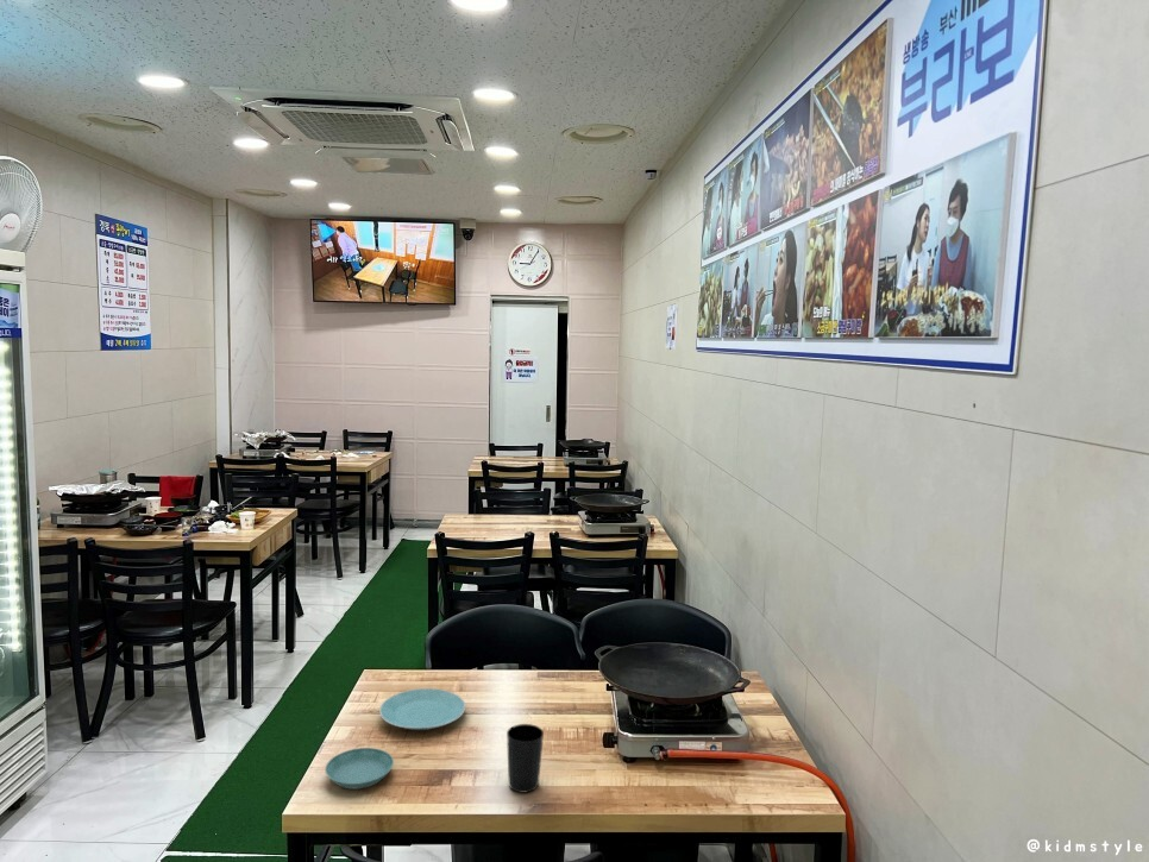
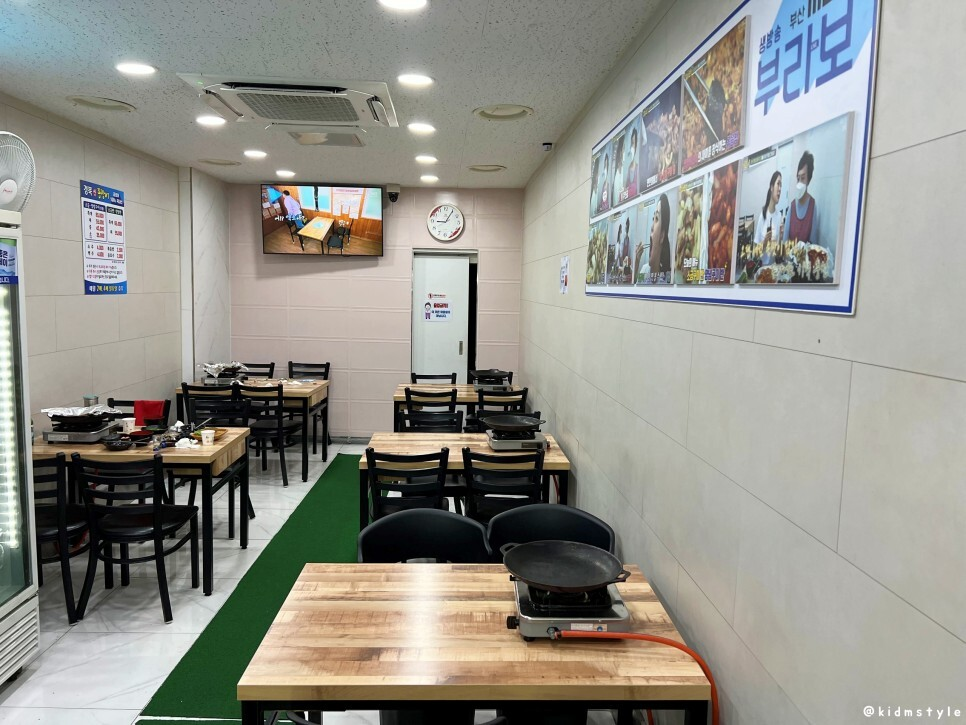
- cup [506,723,545,794]
- plate [378,687,466,731]
- saucer [325,747,395,789]
